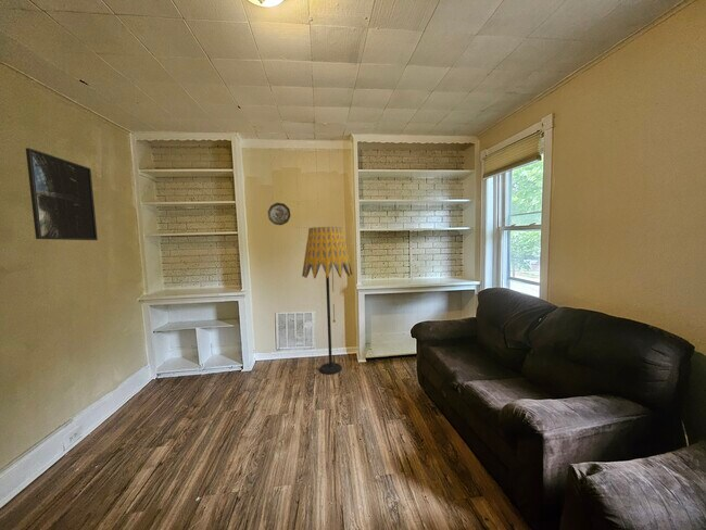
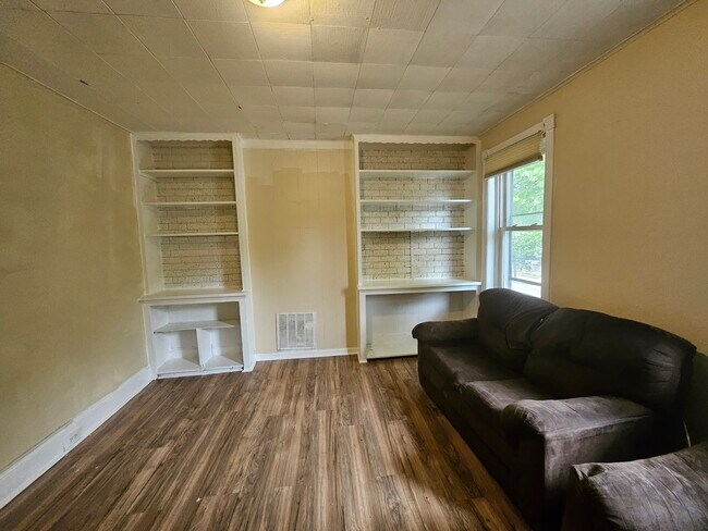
- decorative plate [267,202,291,226]
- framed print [25,147,99,241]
- floor lamp [301,226,353,376]
